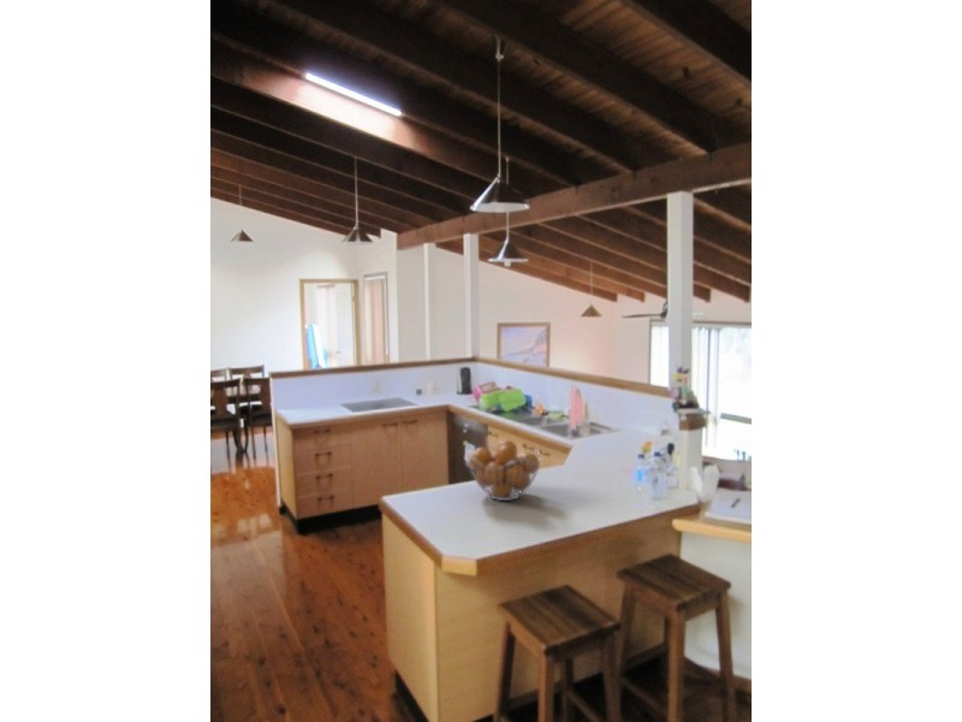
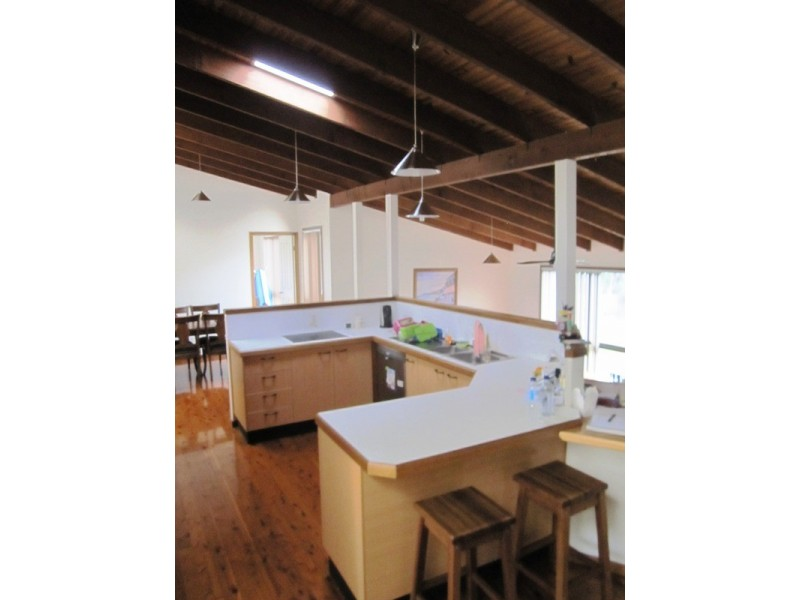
- fruit basket [467,439,542,502]
